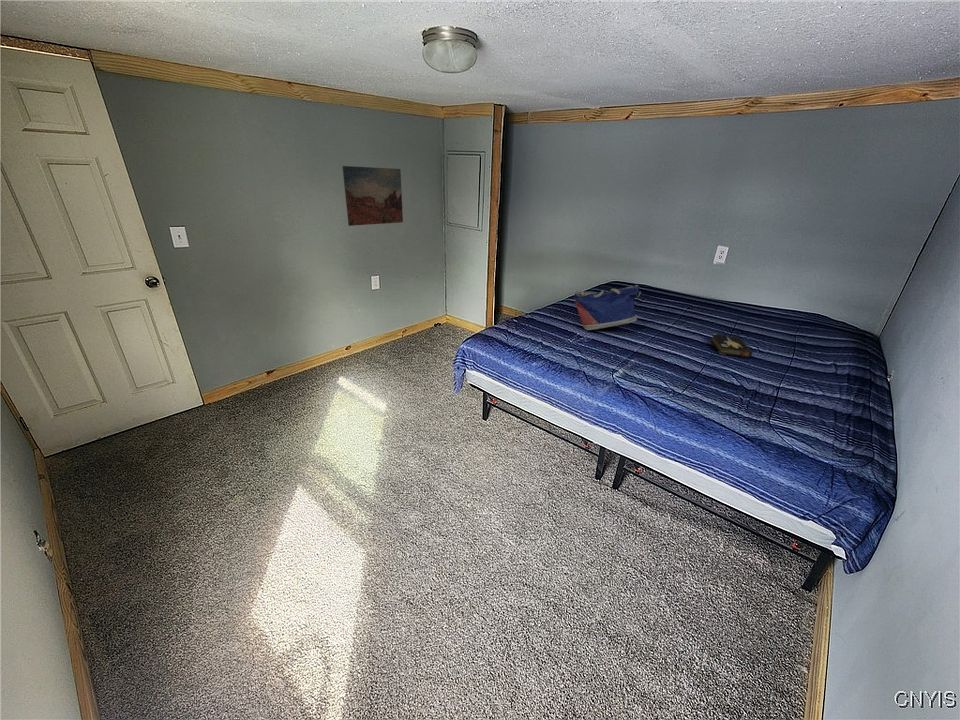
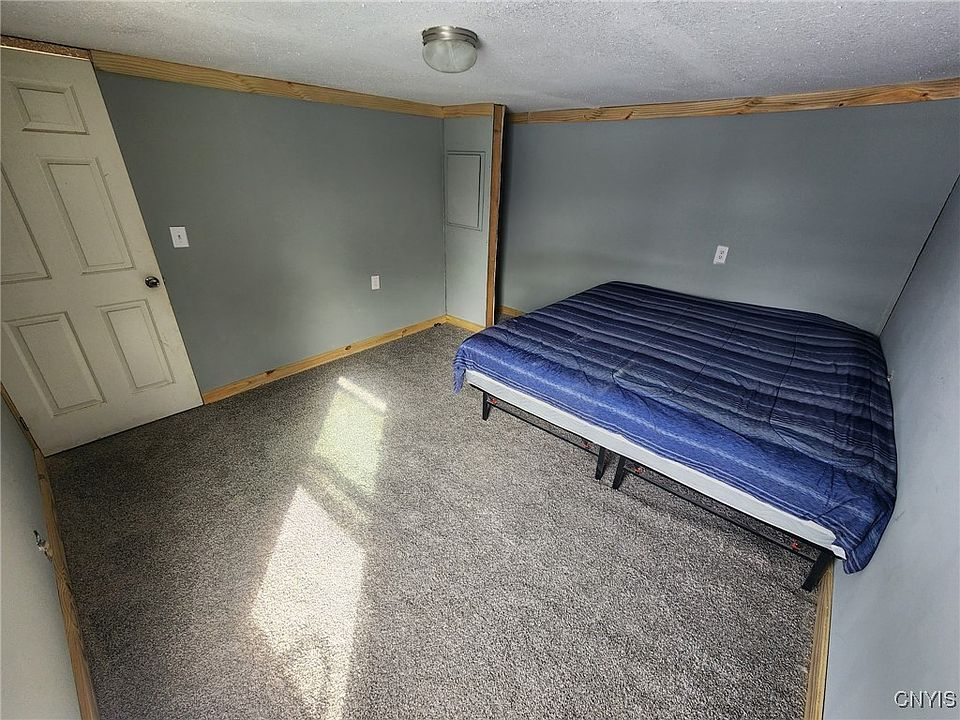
- tote bag [573,284,642,331]
- hardback book [709,332,753,359]
- wall art [342,165,404,227]
